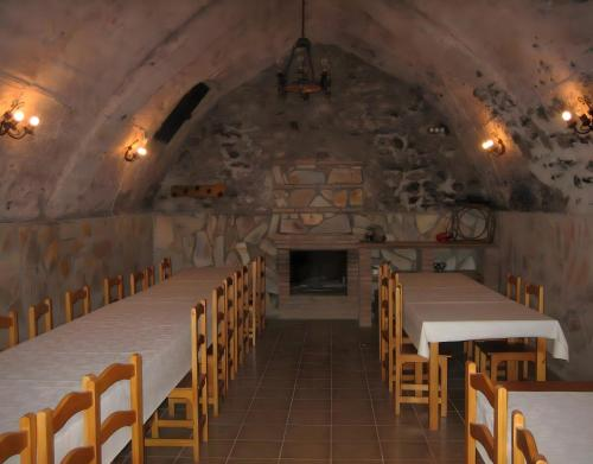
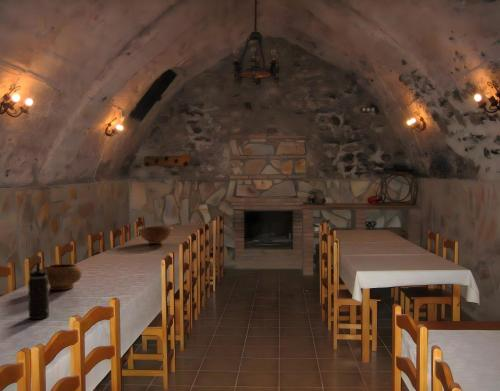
+ thermos bottle [27,262,50,320]
+ bowl [42,263,83,291]
+ fruit bowl [137,225,173,245]
